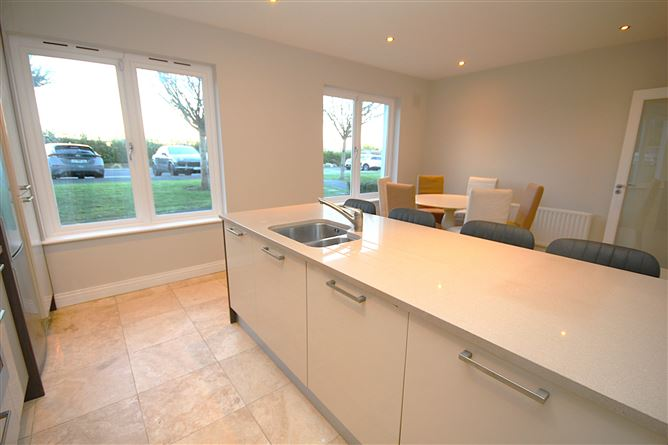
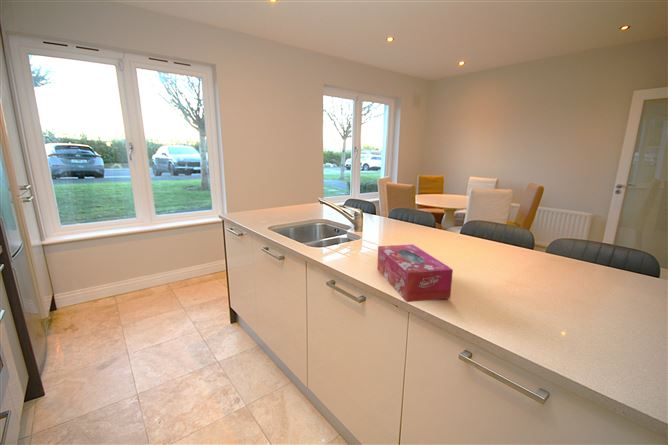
+ tissue box [376,243,454,303]
